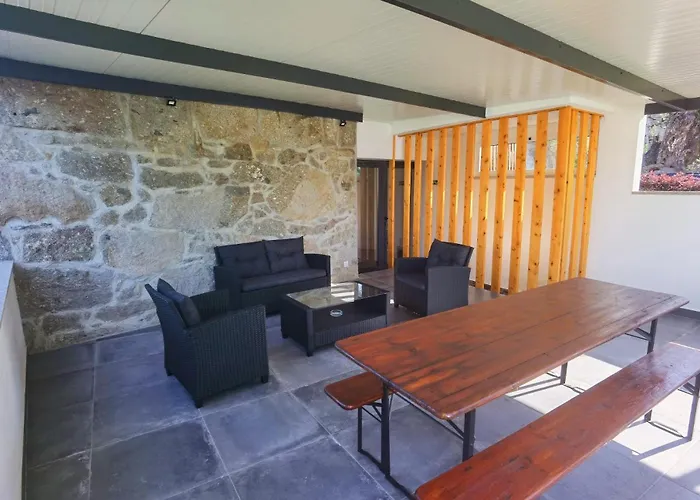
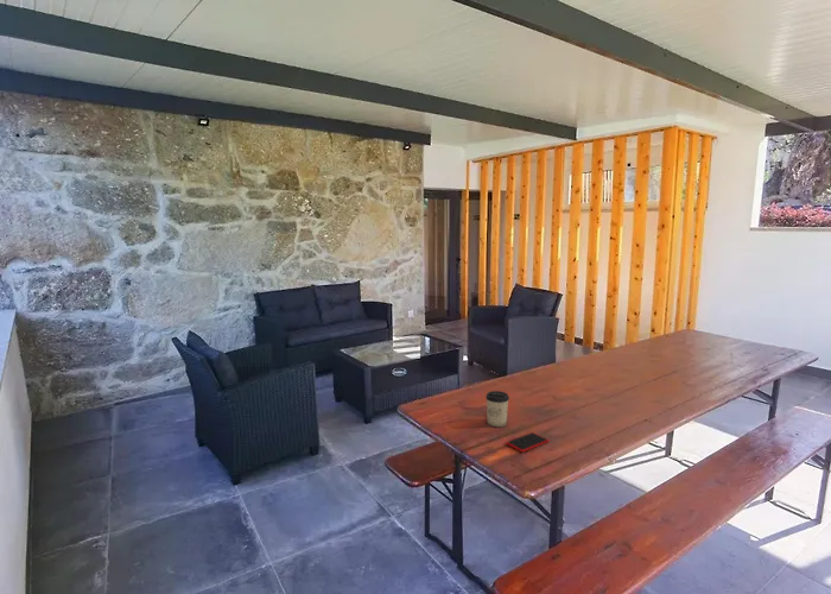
+ smartphone [505,431,551,453]
+ cup [486,390,510,428]
